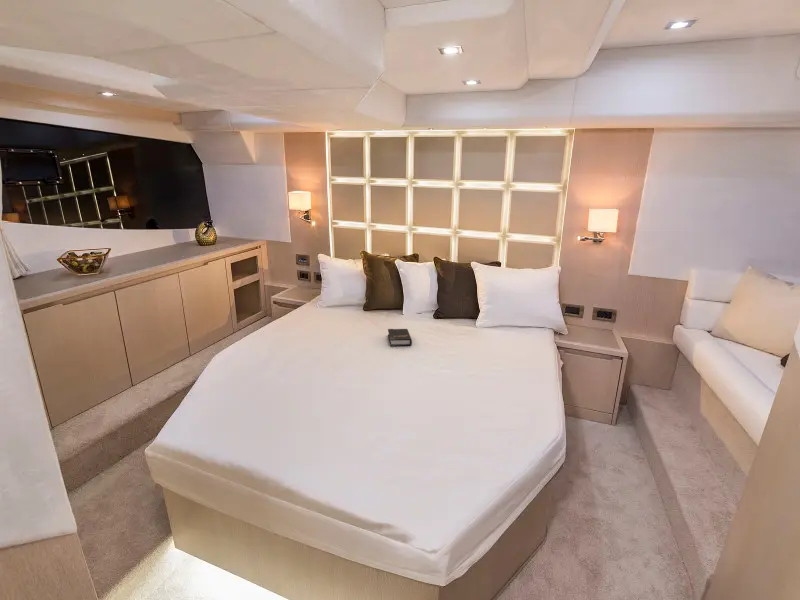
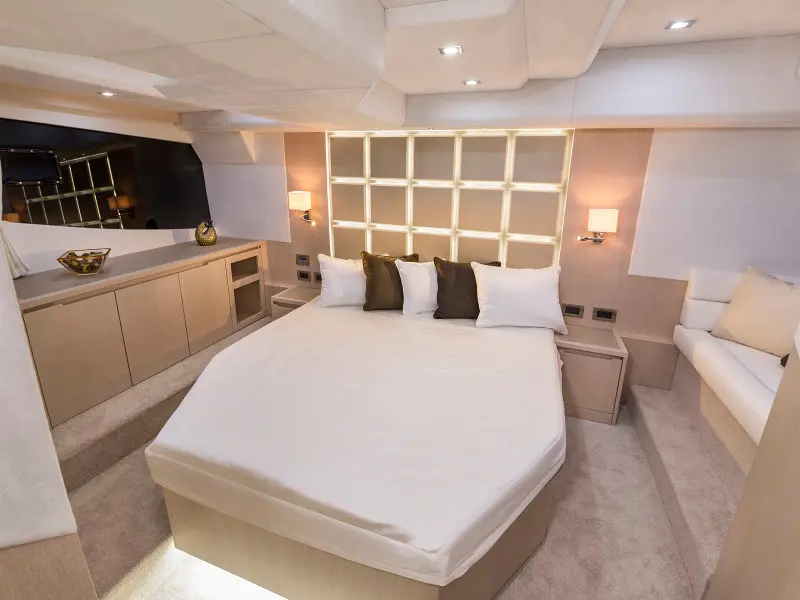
- hardback book [387,328,413,347]
